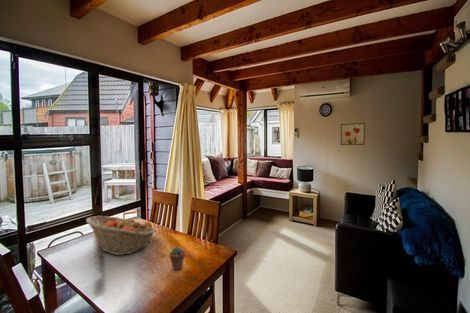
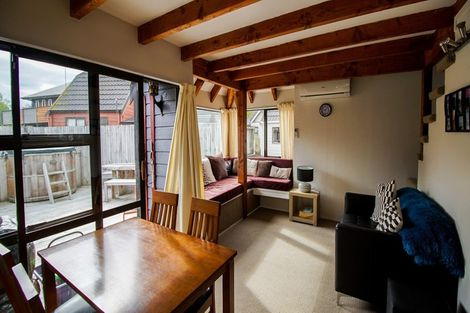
- potted succulent [168,245,186,271]
- fruit basket [85,215,157,256]
- wall art [340,122,366,146]
